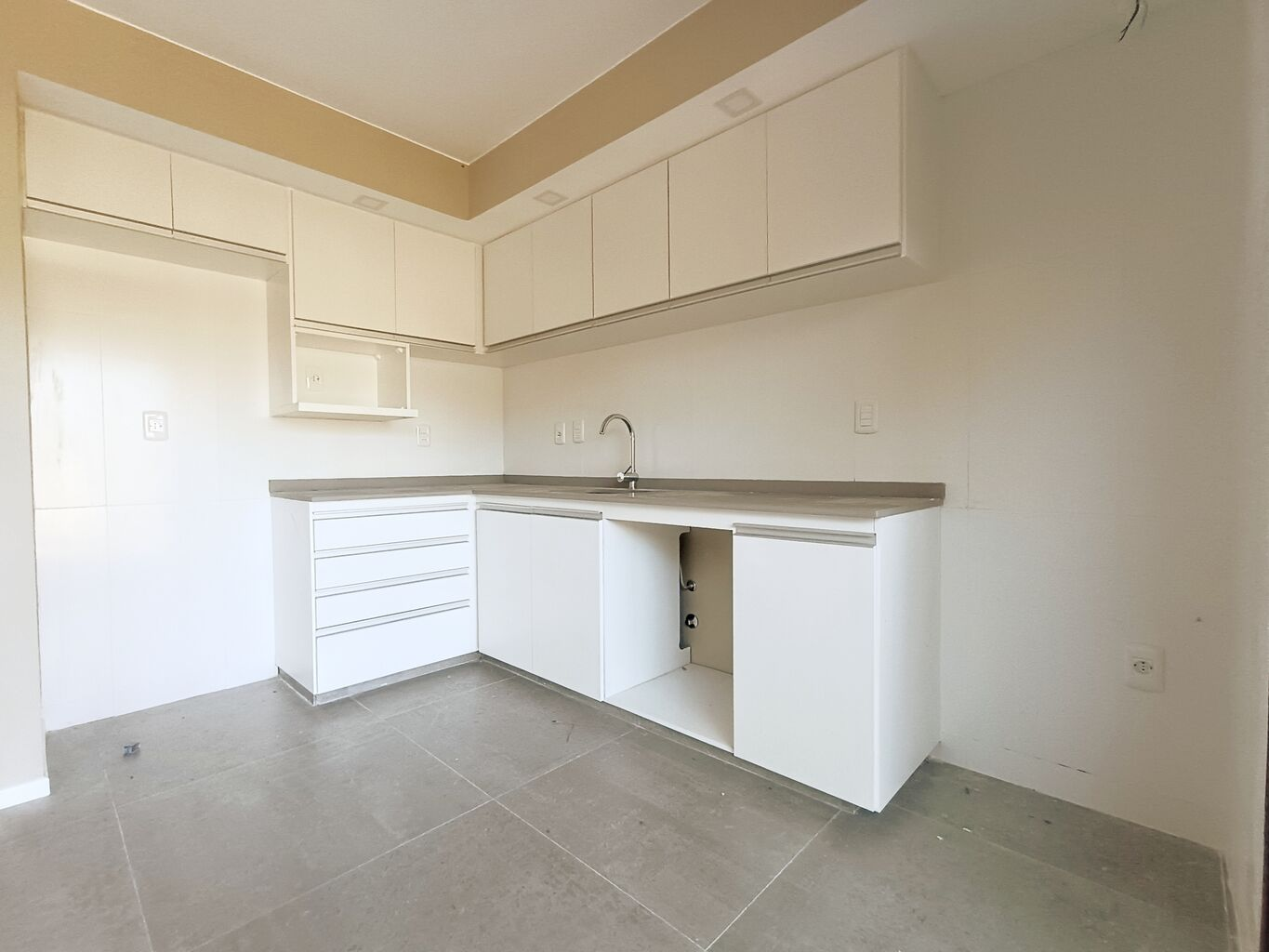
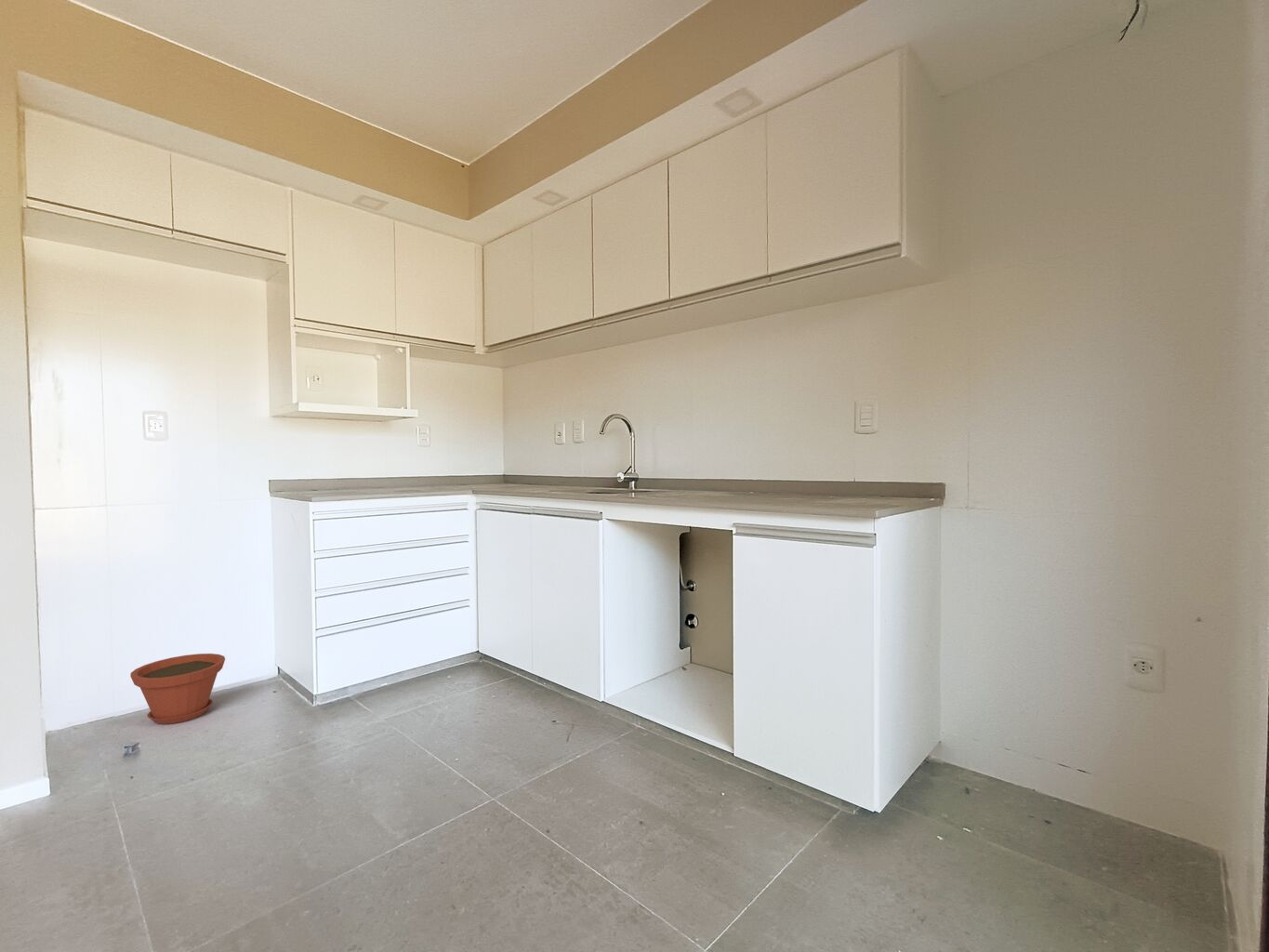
+ plant pot [129,653,226,725]
